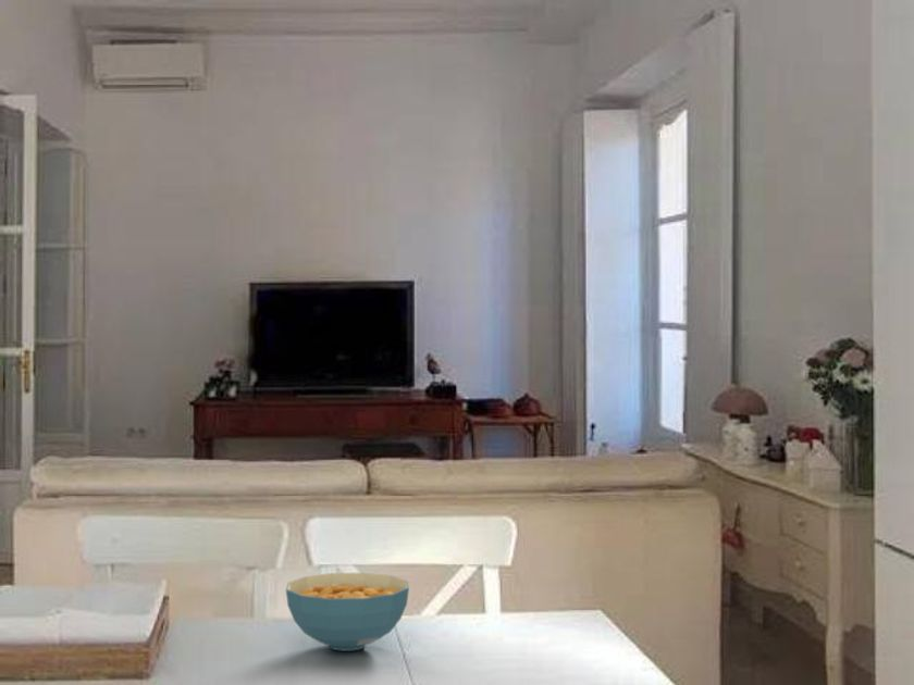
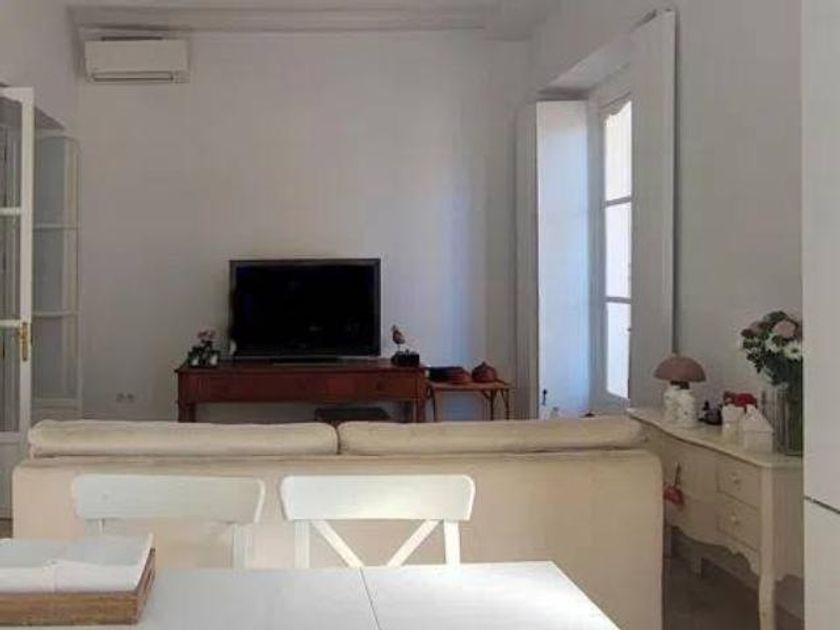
- cereal bowl [285,572,410,652]
